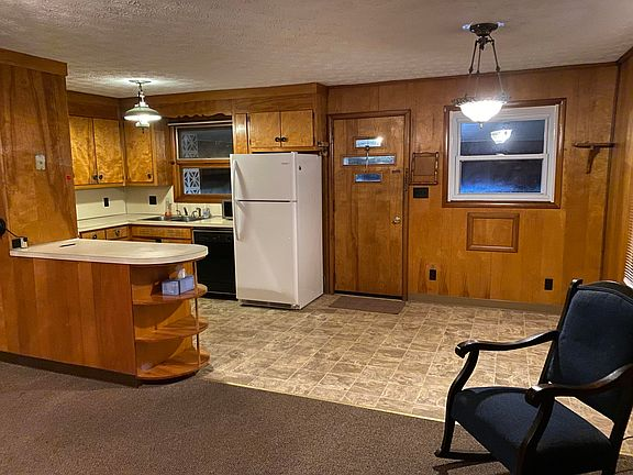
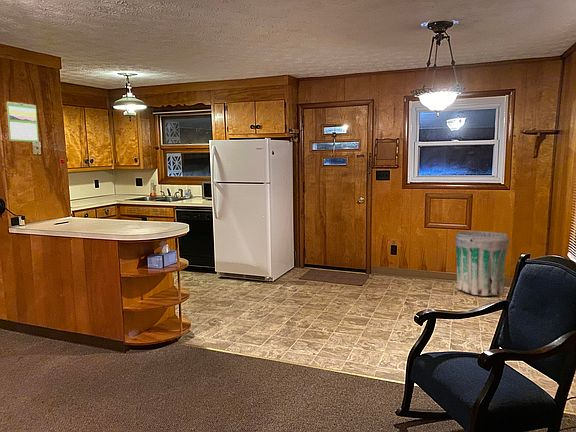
+ trash can [455,230,510,297]
+ calendar [6,101,40,143]
